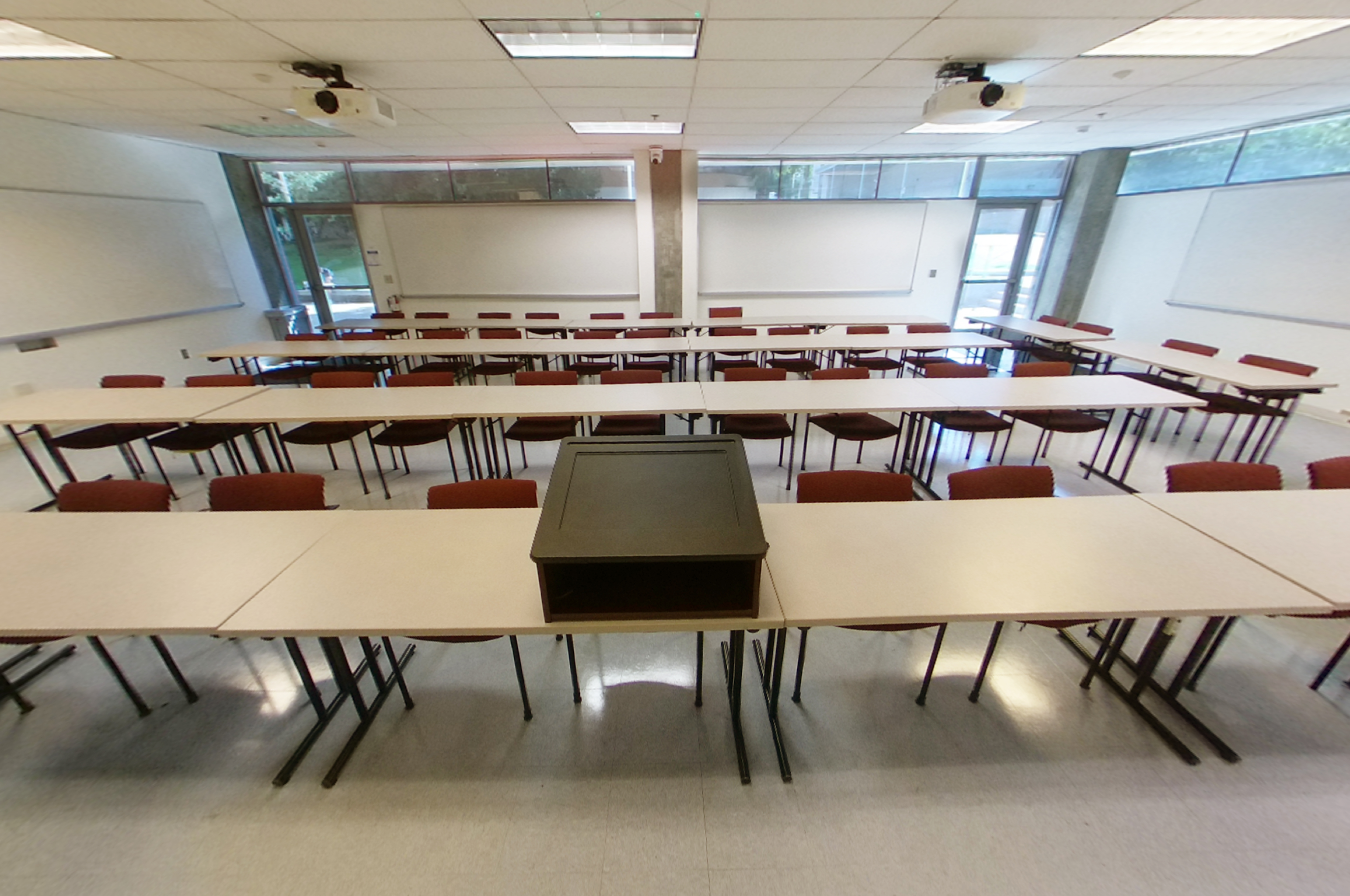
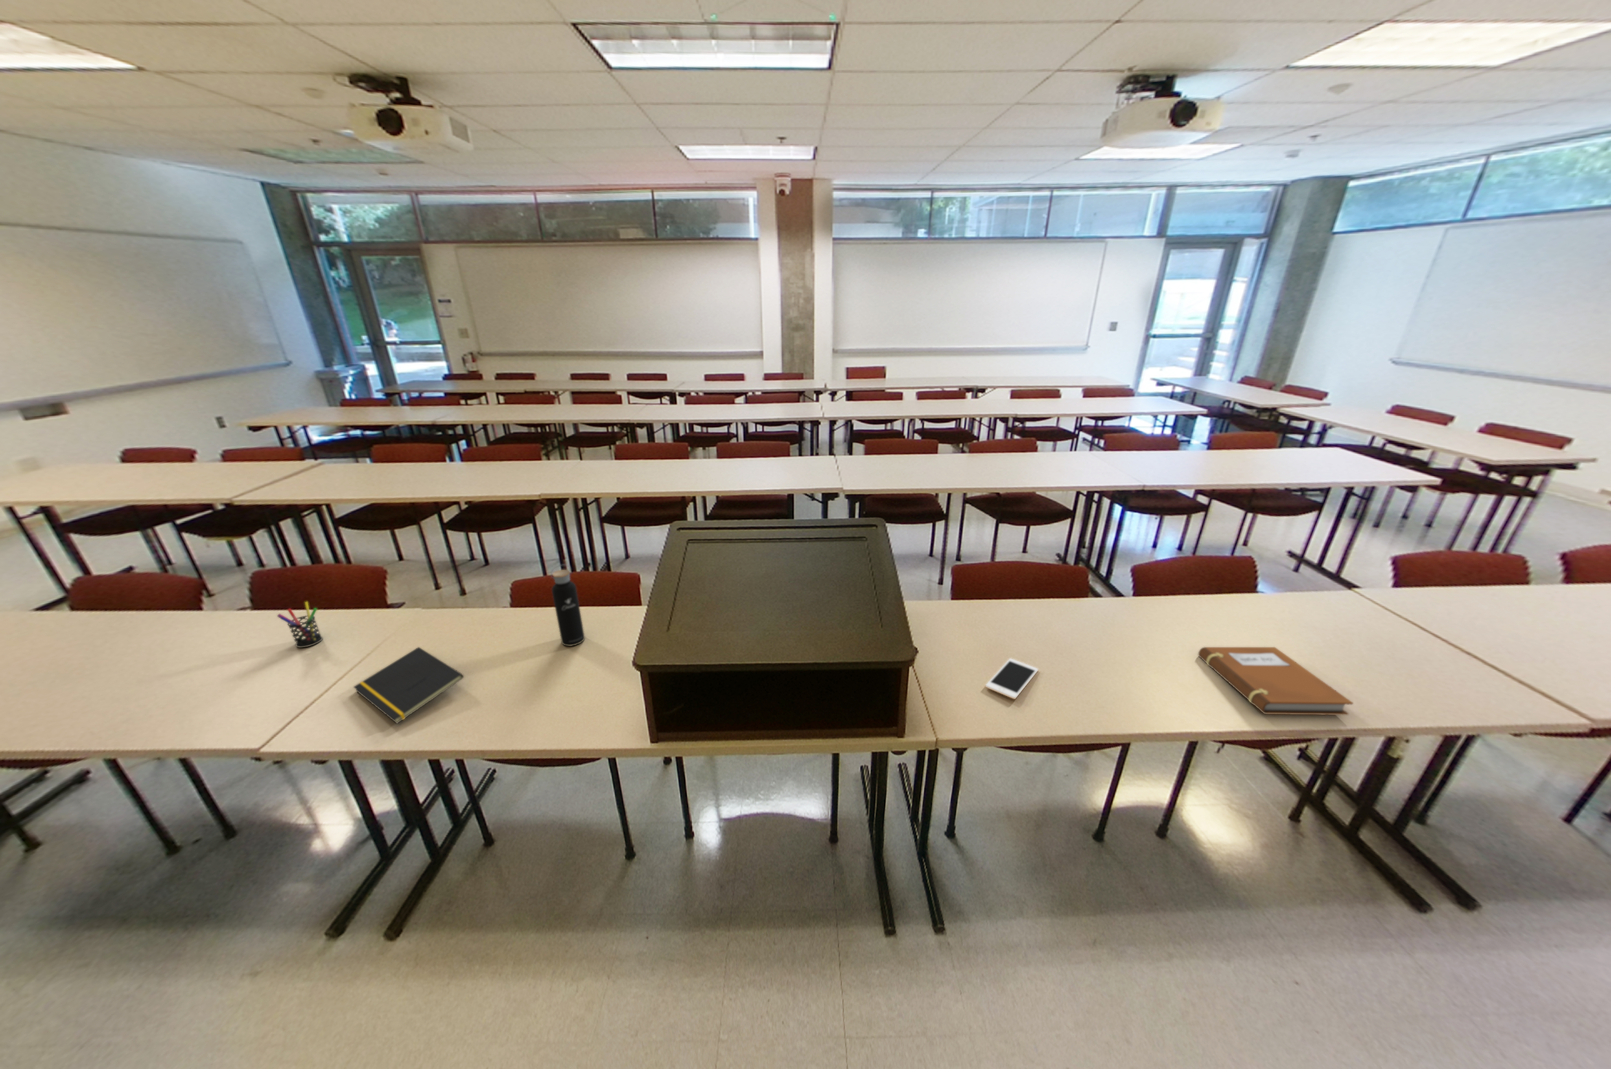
+ notebook [1198,647,1353,716]
+ pen holder [277,601,323,648]
+ notepad [353,647,464,724]
+ cell phone [984,657,1038,699]
+ water bottle [550,564,585,647]
